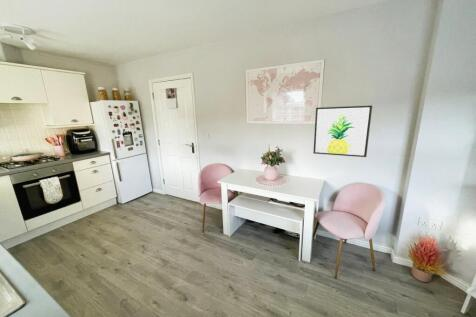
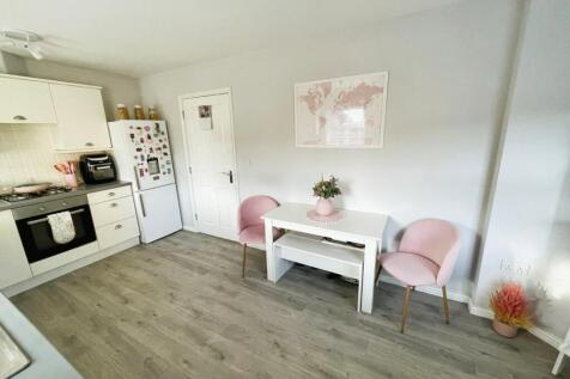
- wall art [312,104,373,158]
